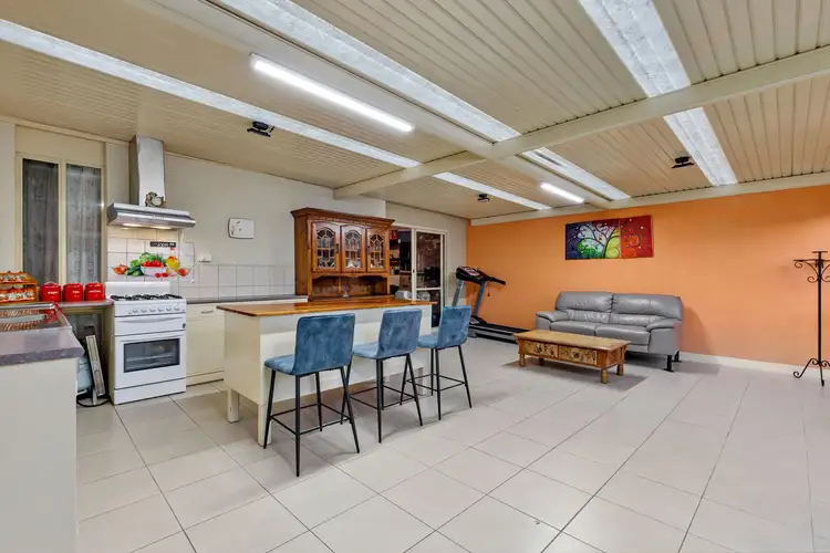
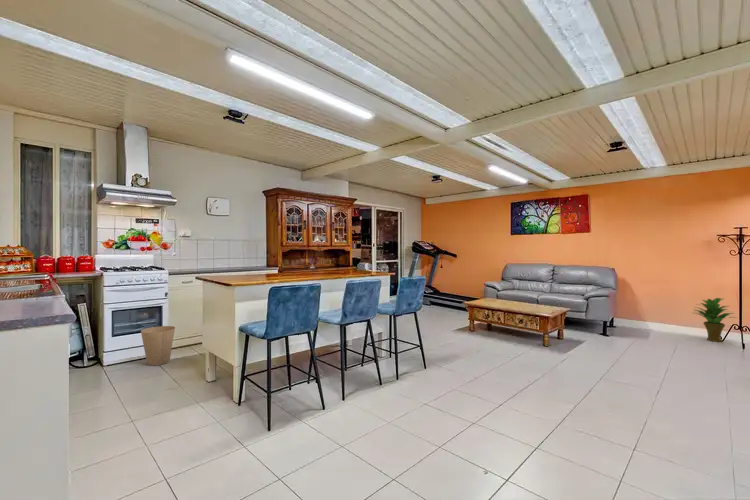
+ trash can [140,325,176,367]
+ potted plant [692,297,738,343]
